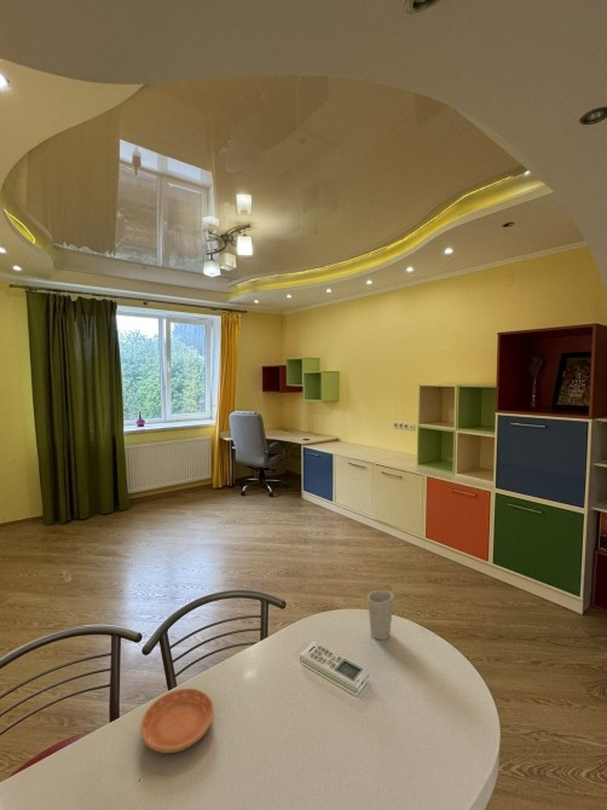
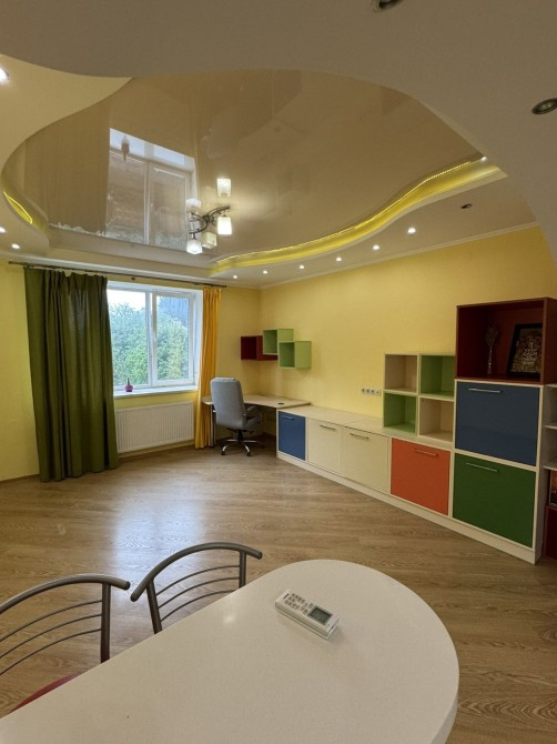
- cup [366,590,395,641]
- saucer [139,688,215,754]
